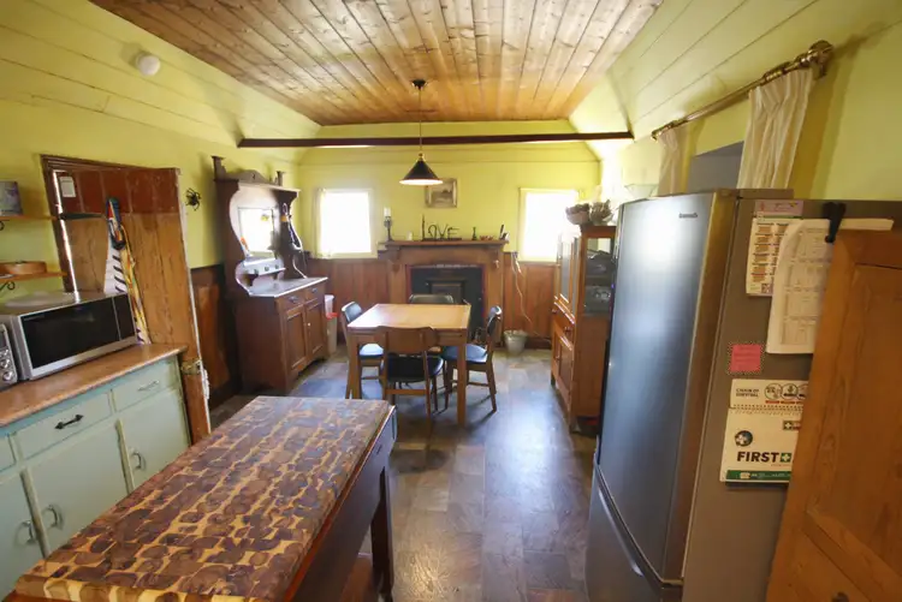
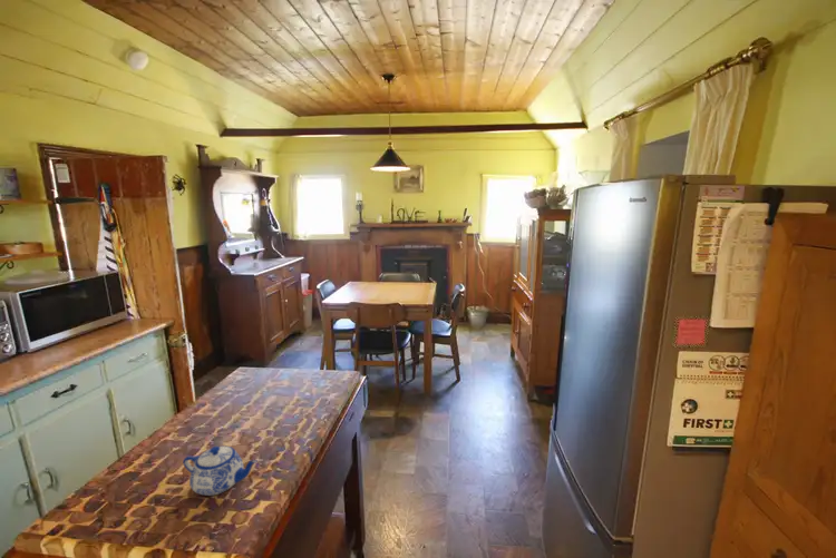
+ teapot [182,444,257,497]
